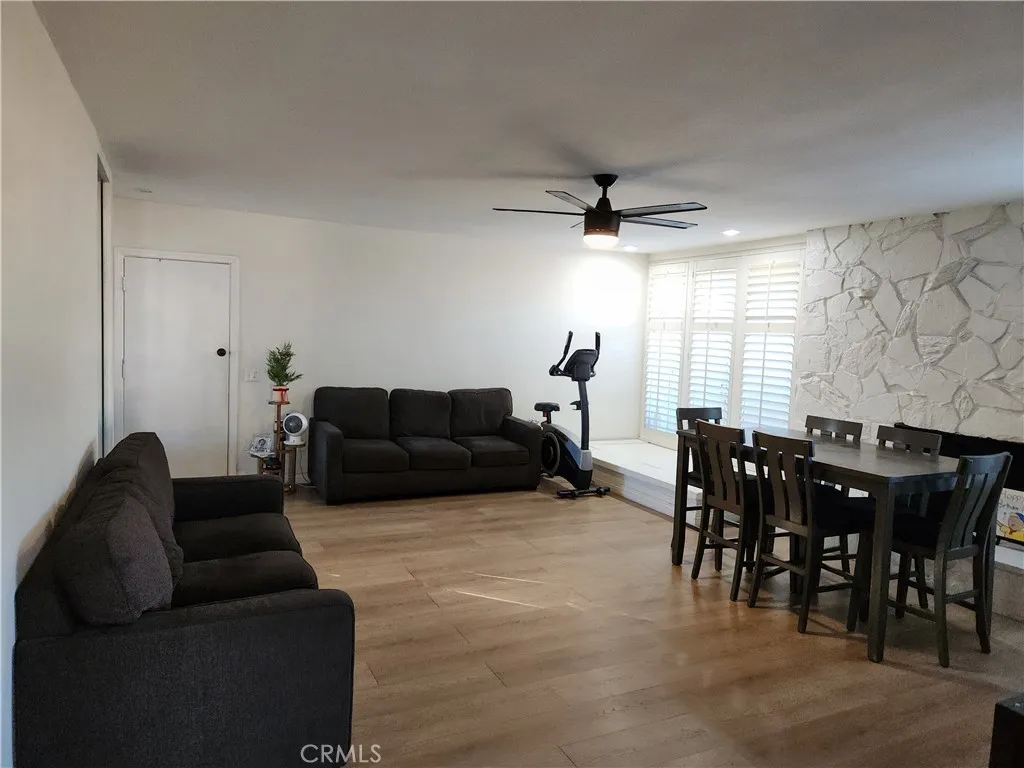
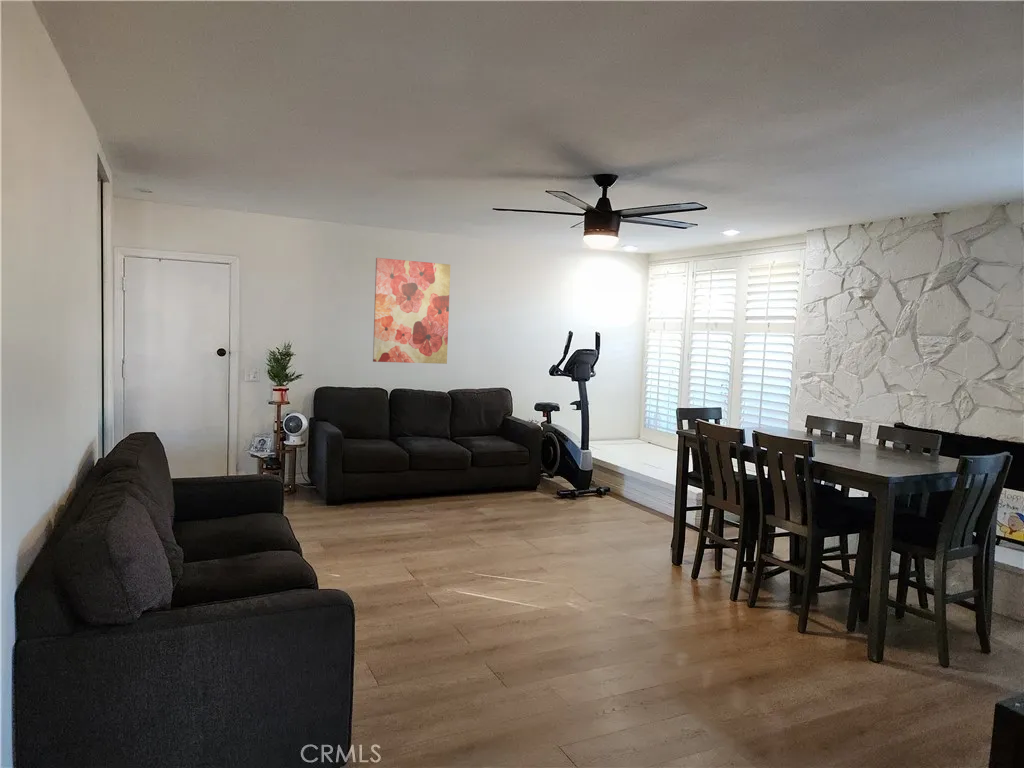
+ wall art [372,257,452,365]
